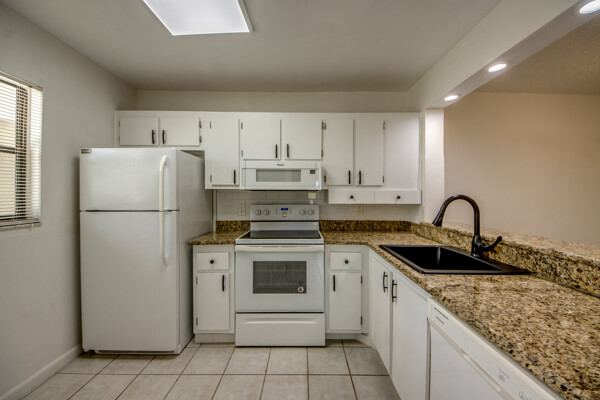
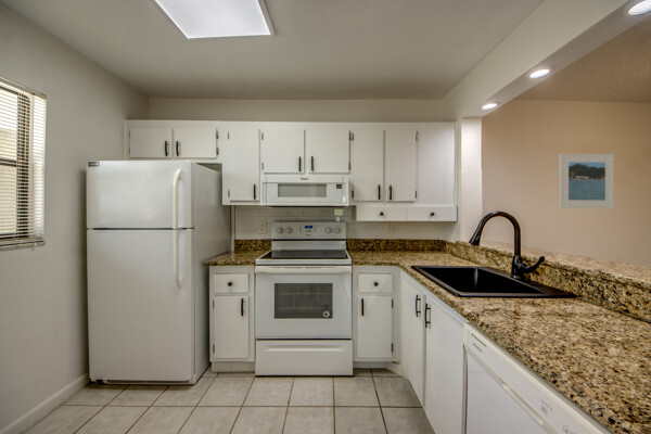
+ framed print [558,153,615,209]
